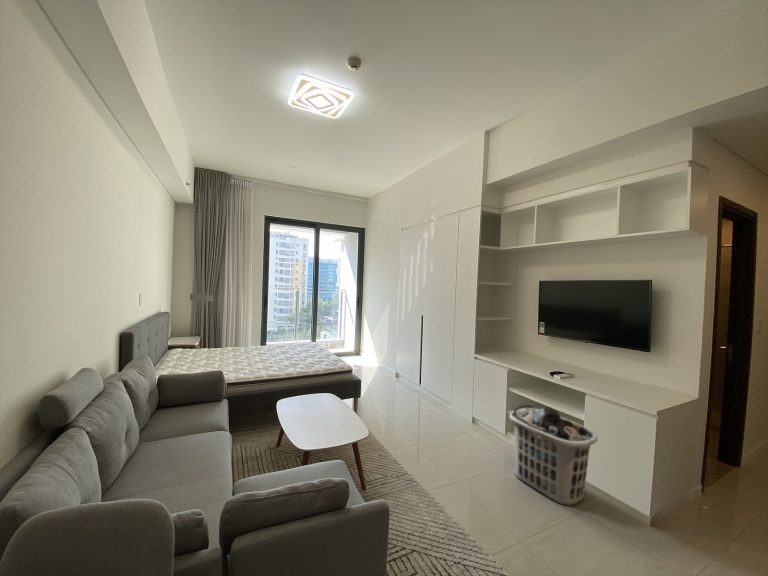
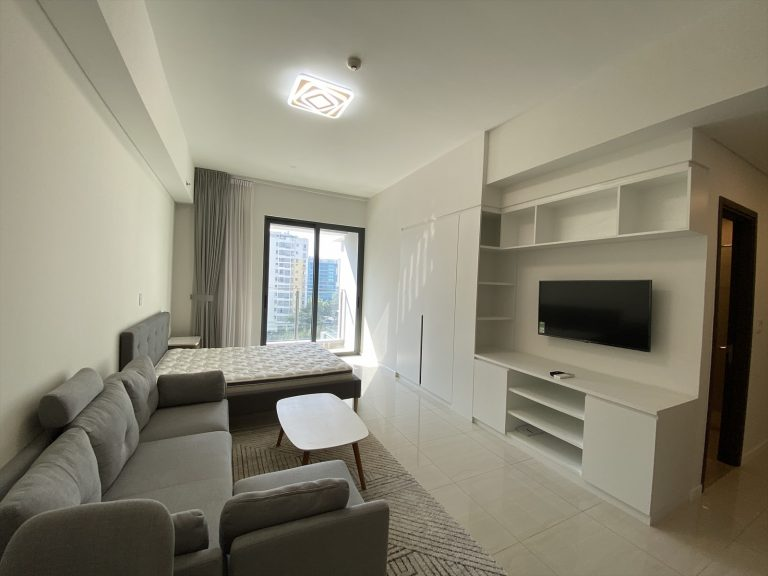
- clothes hamper [508,404,599,507]
